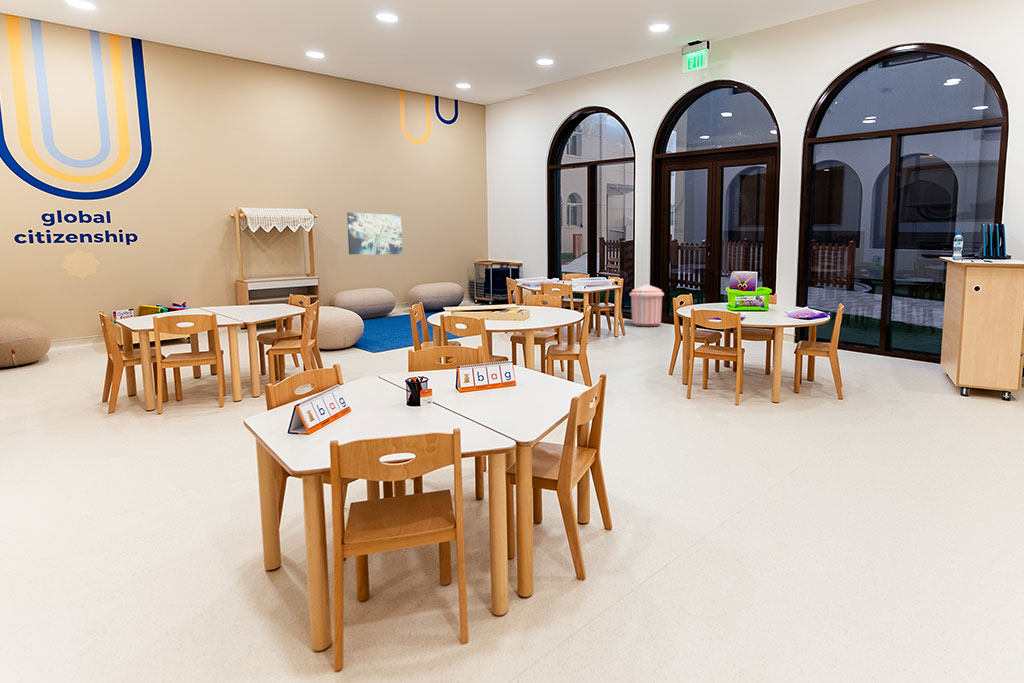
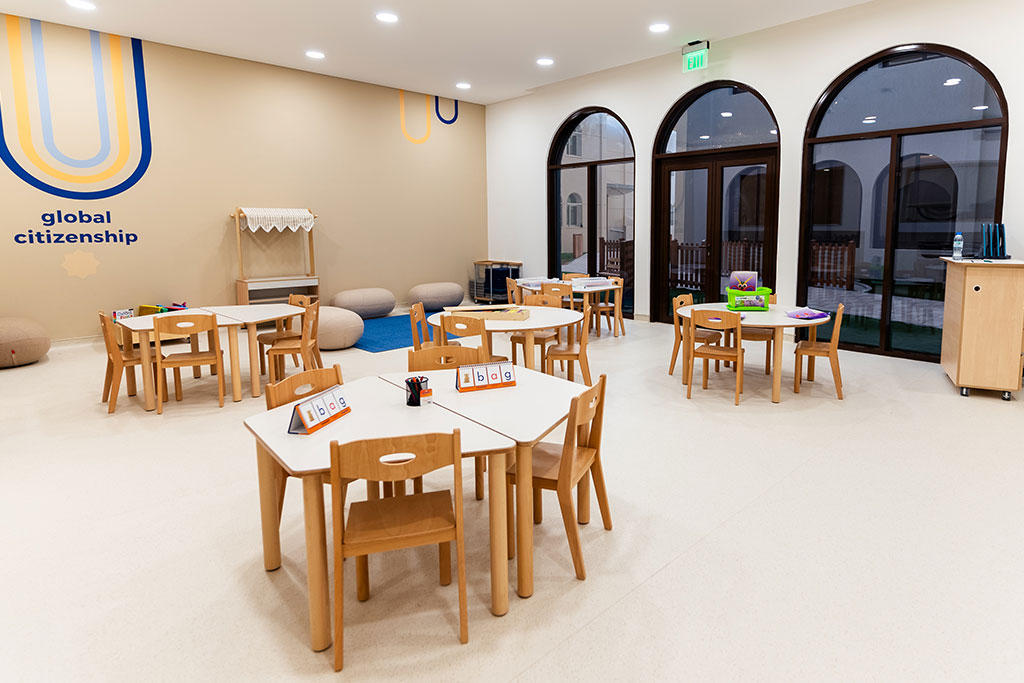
- wall art [346,212,403,255]
- trash can [629,283,665,327]
